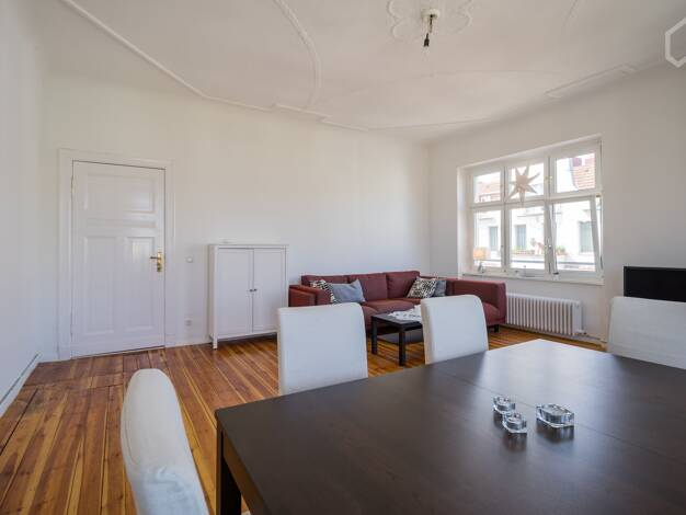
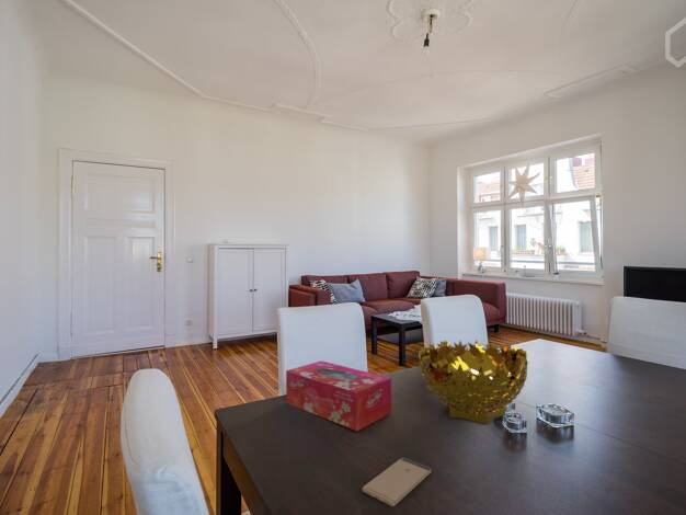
+ tissue box [285,359,392,432]
+ smartphone [361,457,433,507]
+ decorative bowl [418,339,529,425]
